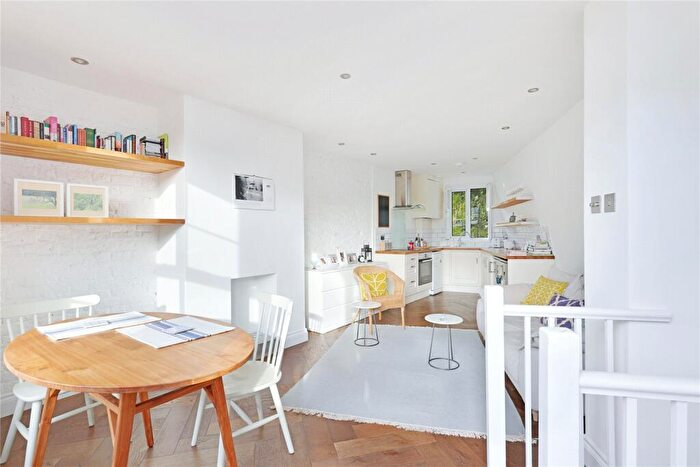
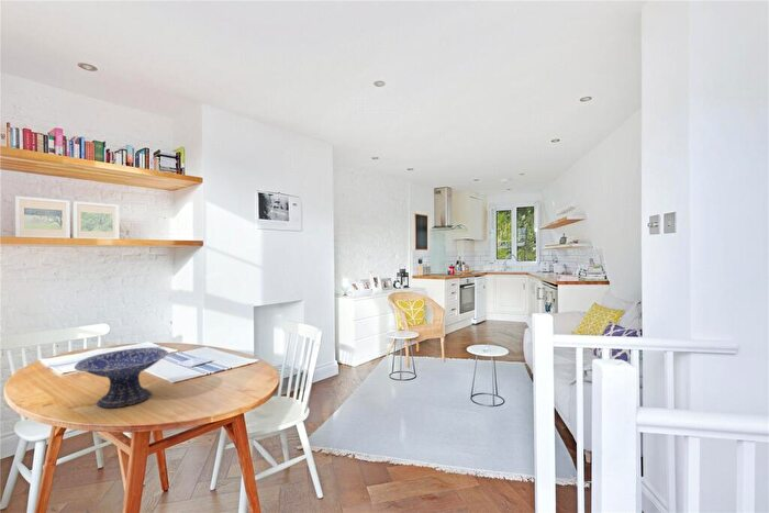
+ decorative bowl [74,347,169,409]
